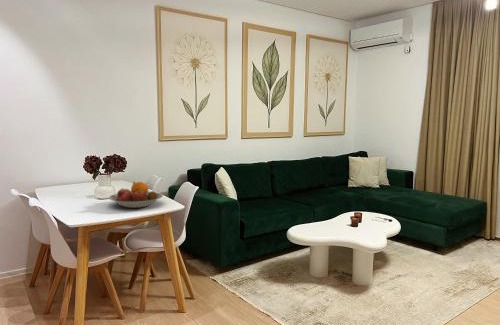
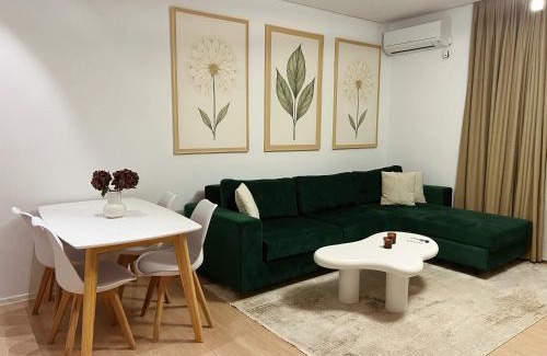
- fruit bowl [108,181,164,209]
